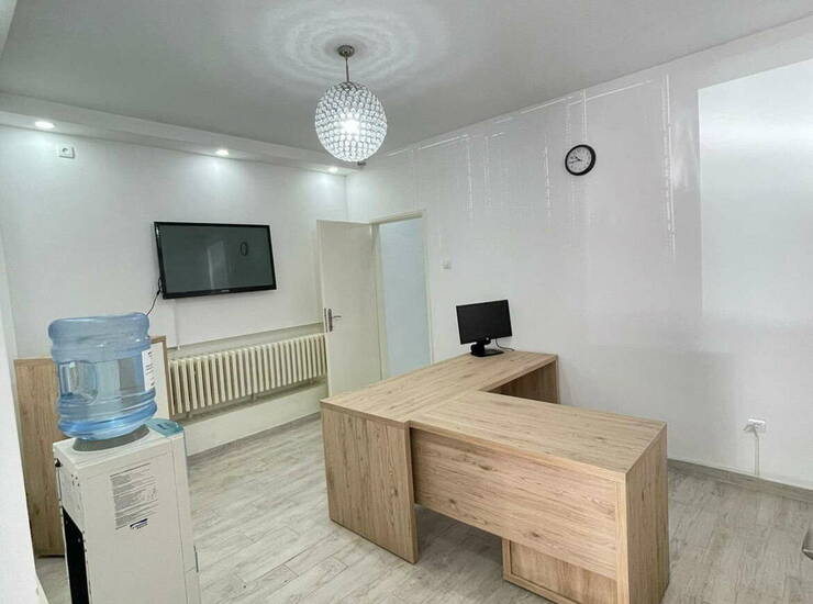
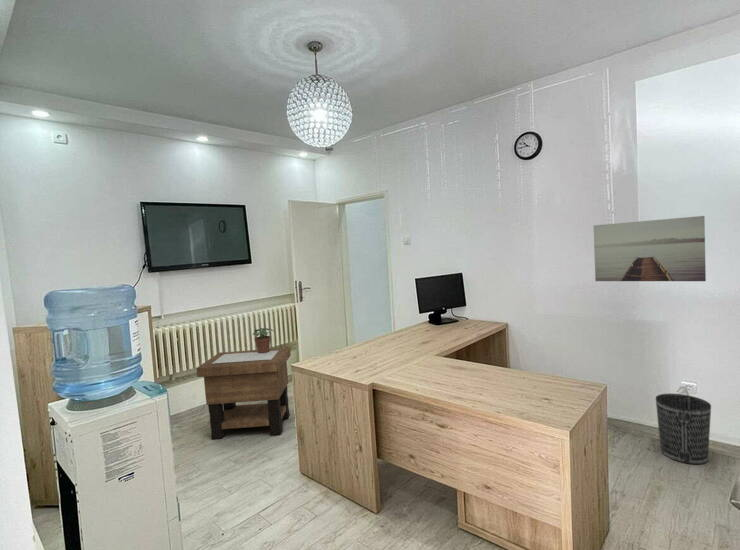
+ side table [195,347,292,440]
+ wall art [592,215,707,282]
+ potted plant [252,327,274,353]
+ wastebasket [655,393,712,465]
